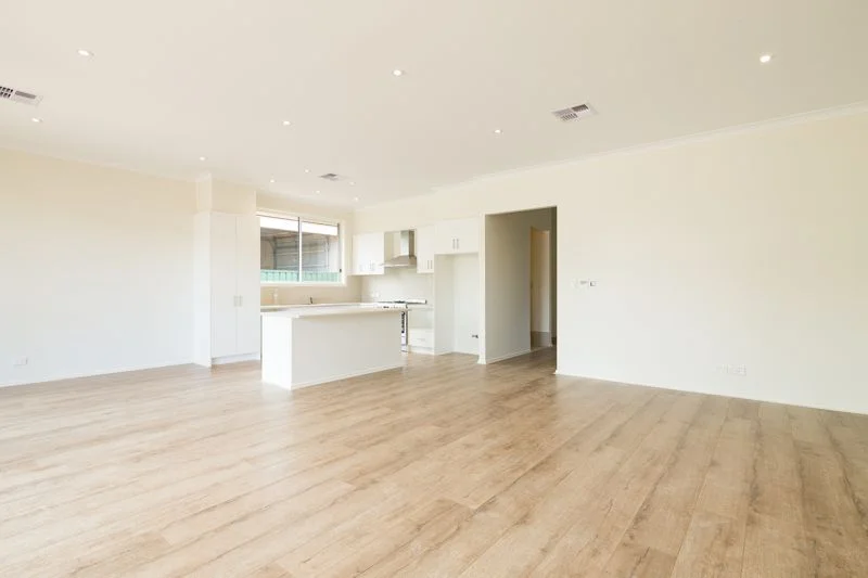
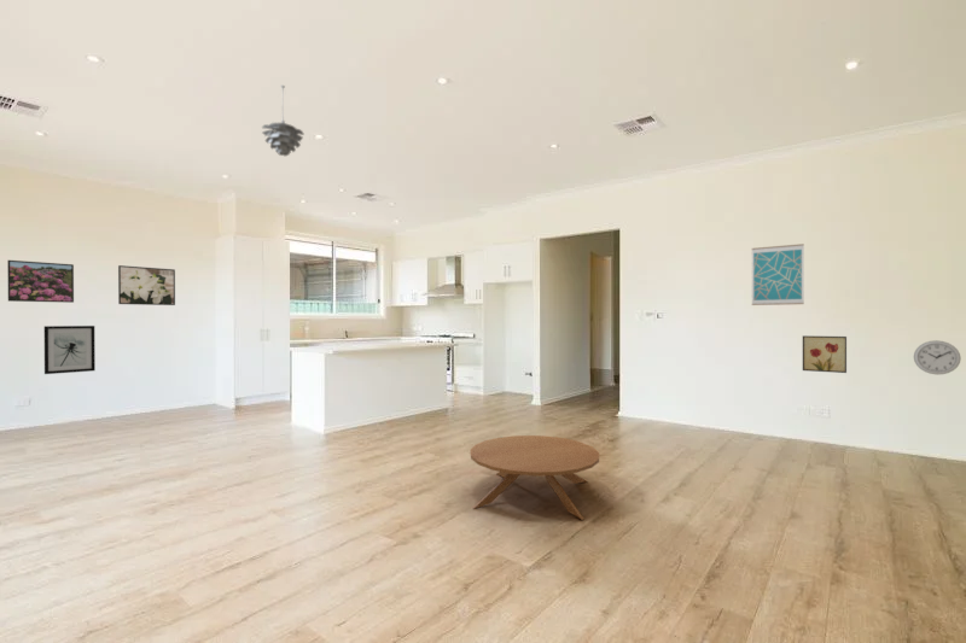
+ pendant light [261,84,305,157]
+ wall art [43,325,97,375]
+ coffee table [469,434,600,521]
+ wall art [751,242,805,306]
+ wall art [802,334,848,374]
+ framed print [117,264,176,306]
+ wall clock [913,339,962,375]
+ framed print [6,259,75,304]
